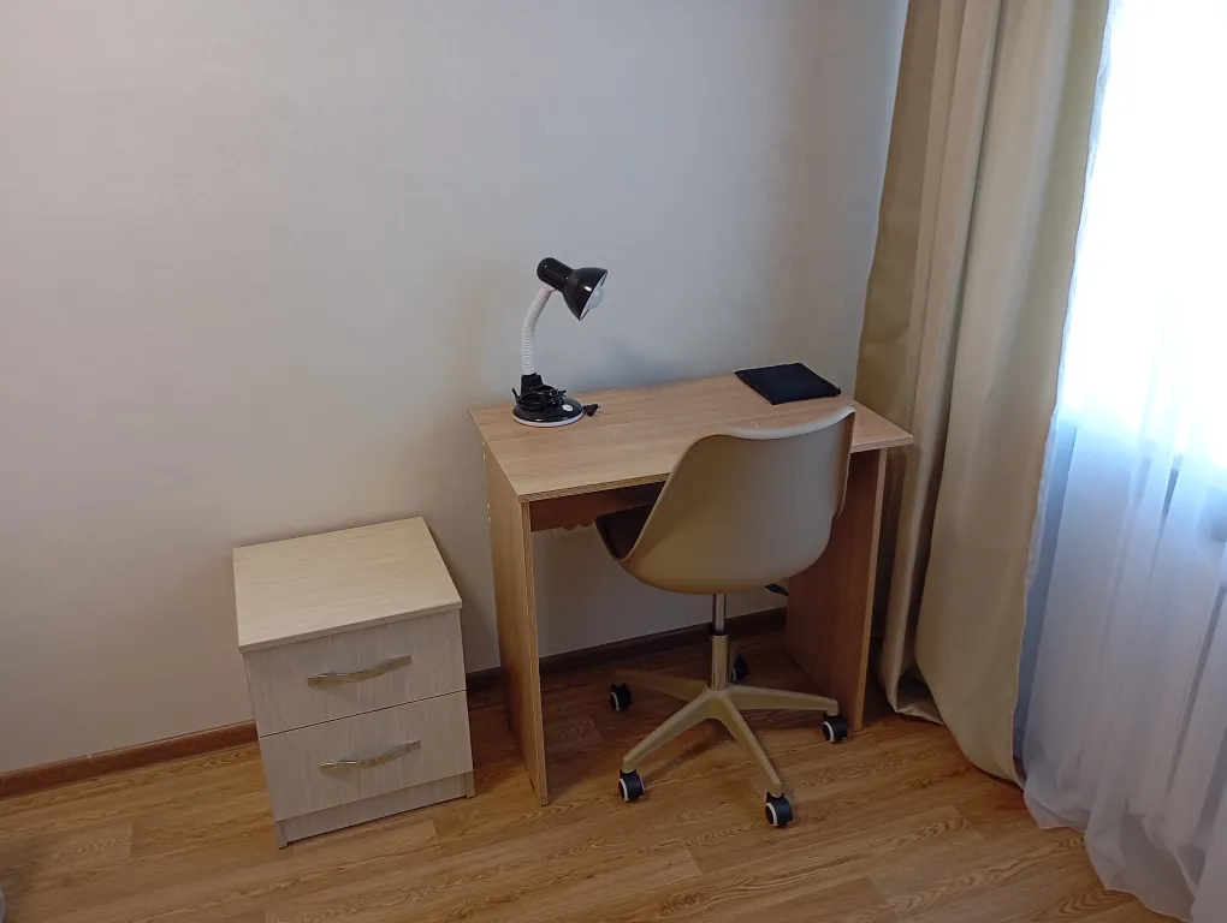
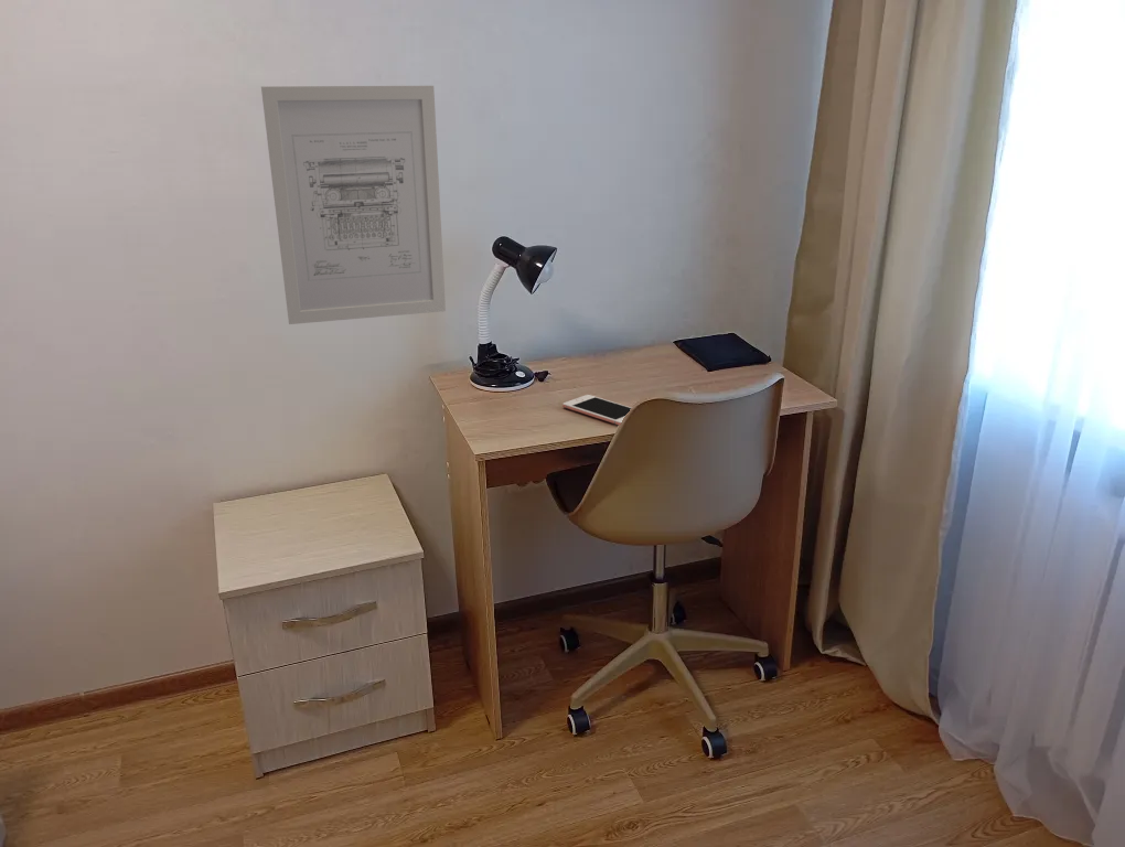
+ cell phone [561,394,632,427]
+ wall art [260,85,447,325]
